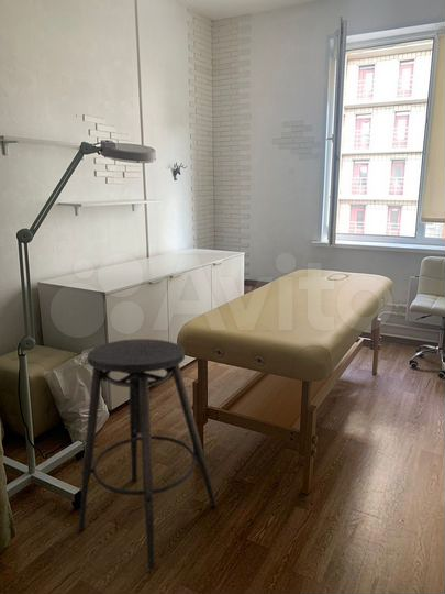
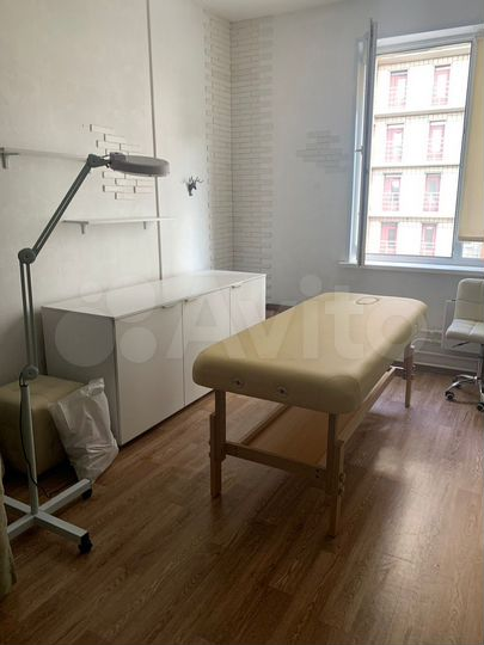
- stool [78,338,218,571]
